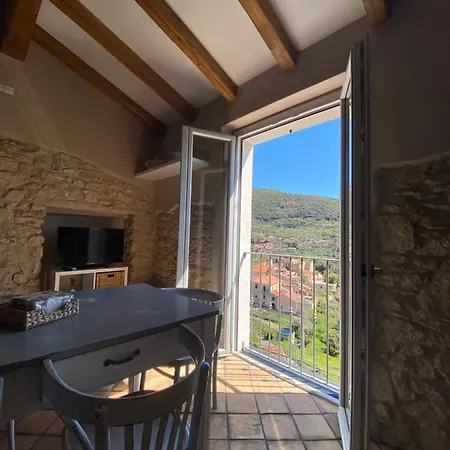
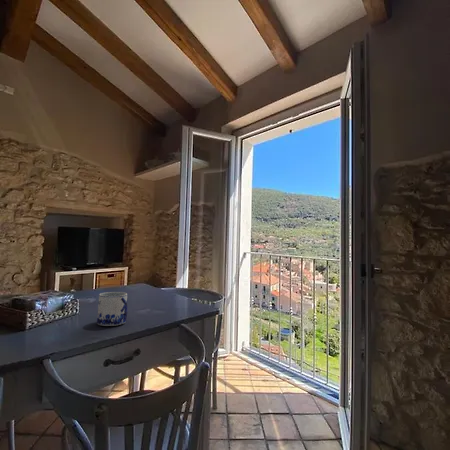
+ mug [96,291,128,327]
